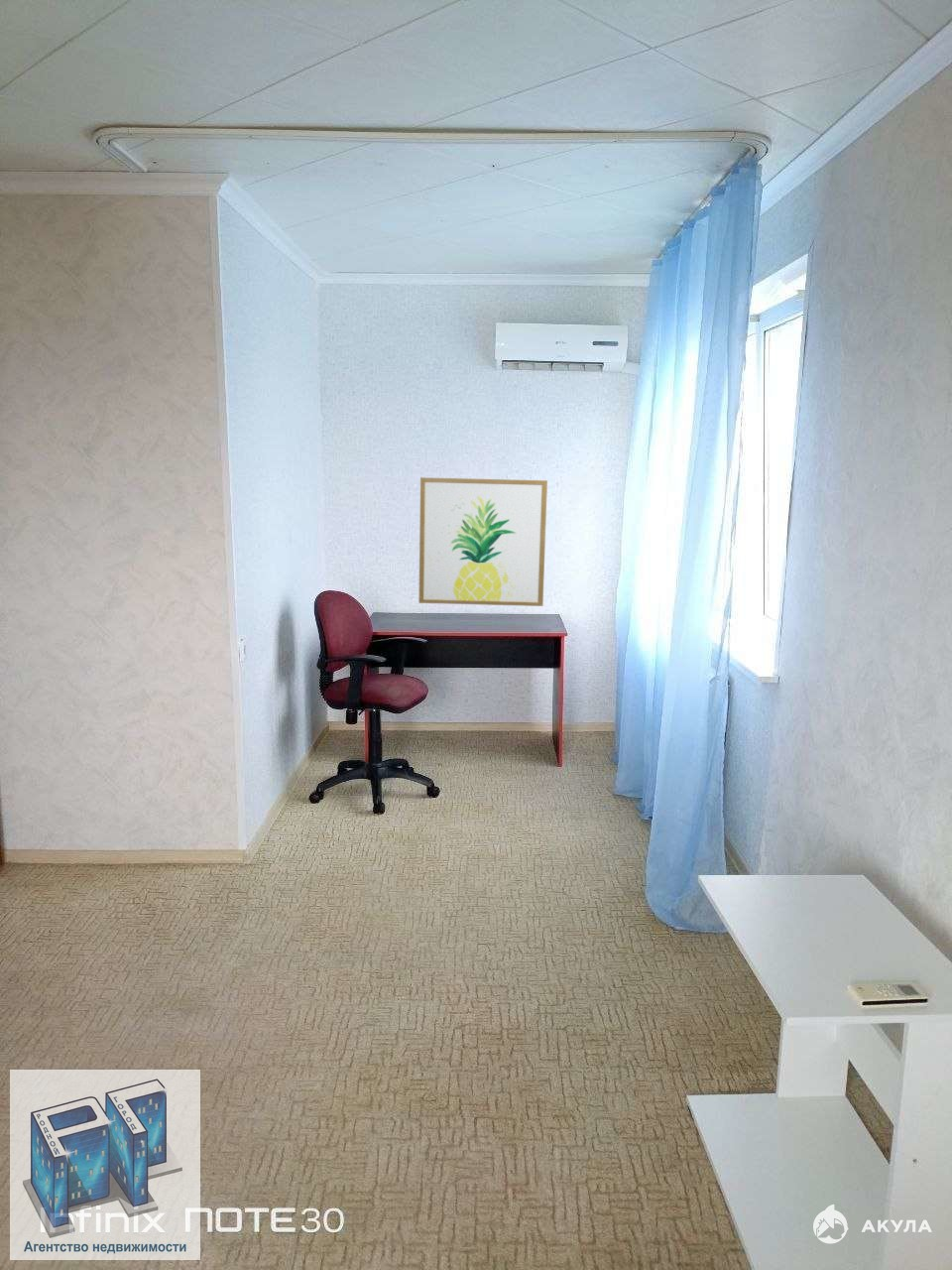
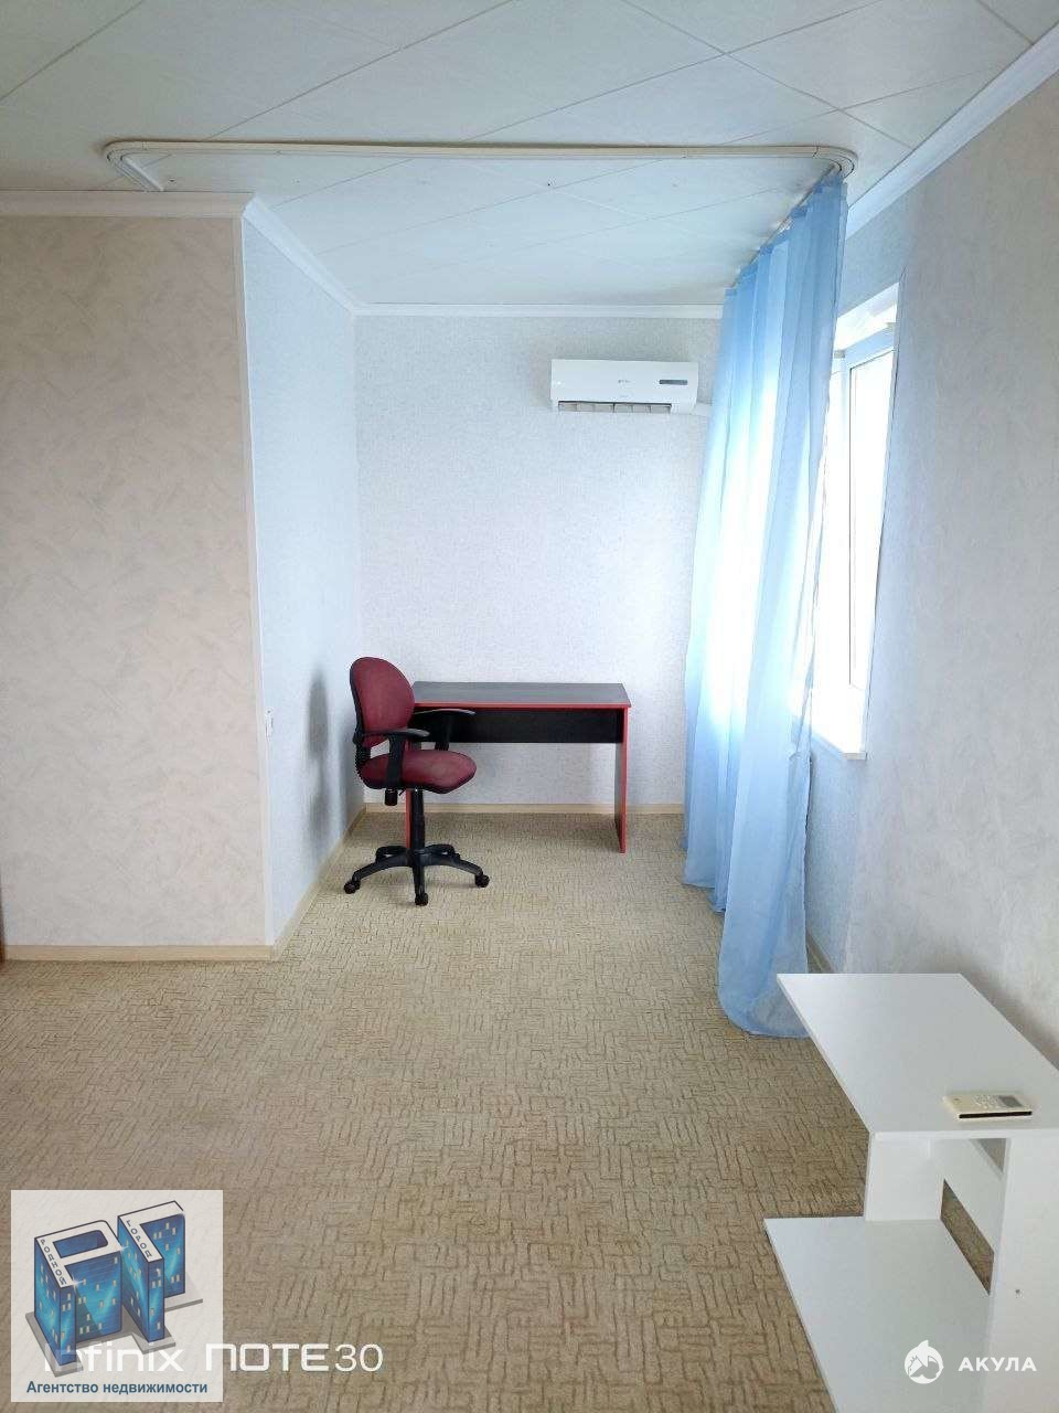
- wall art [417,476,548,607]
